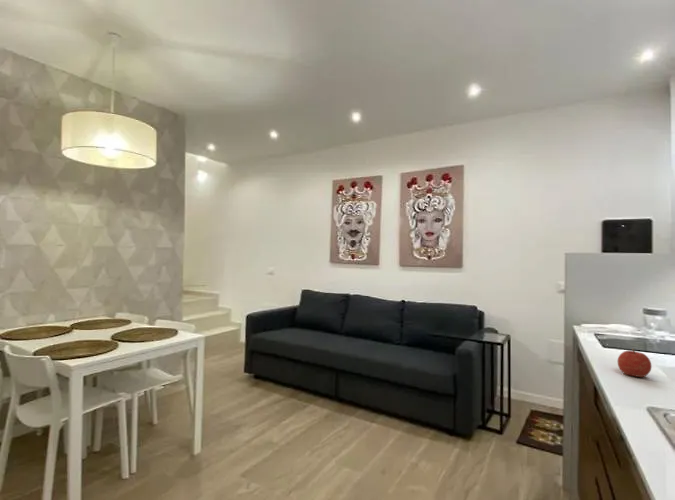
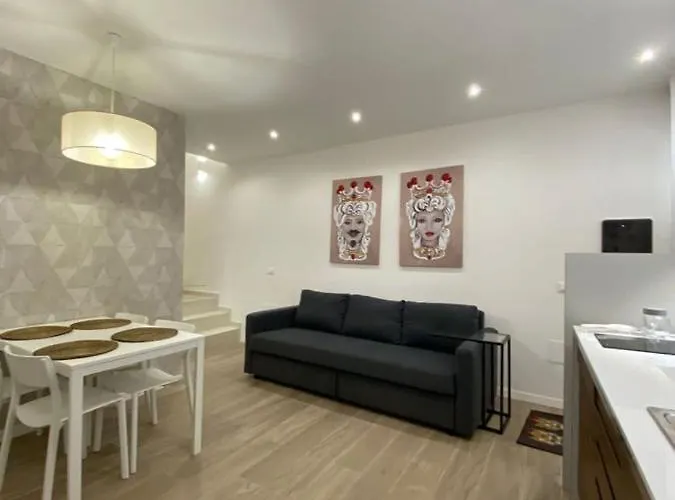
- fruit [617,348,653,378]
